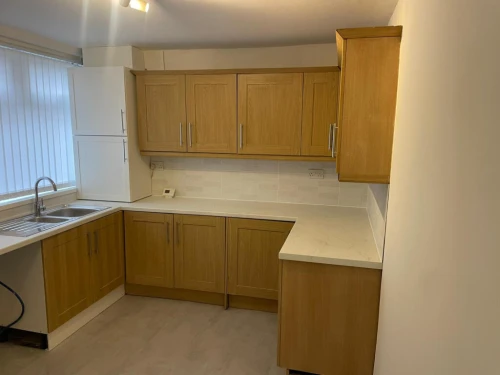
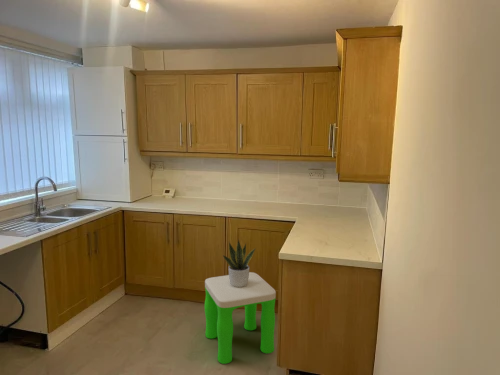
+ stool [204,271,277,365]
+ potted plant [222,238,257,287]
